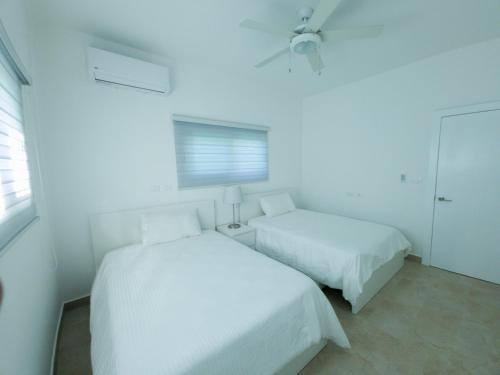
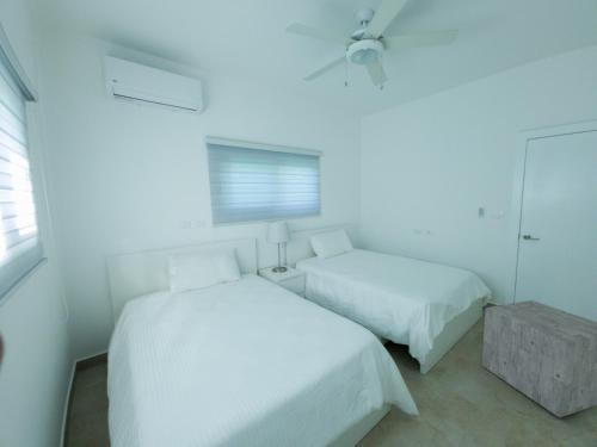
+ stool [481,299,597,418]
